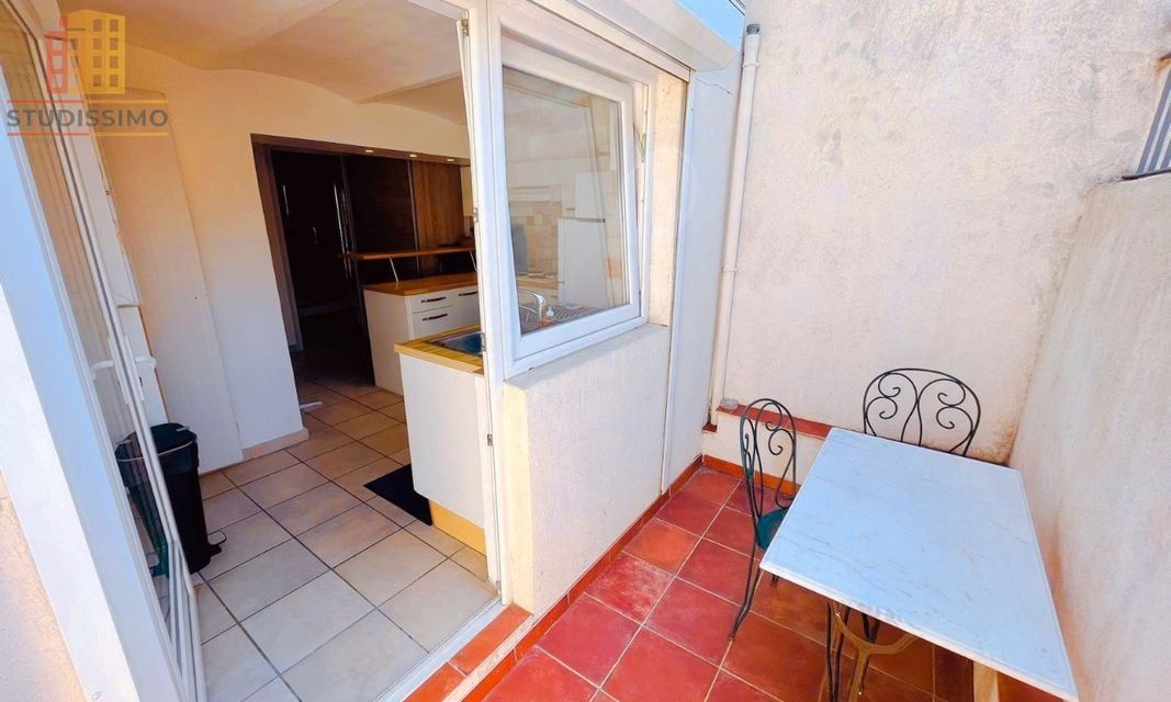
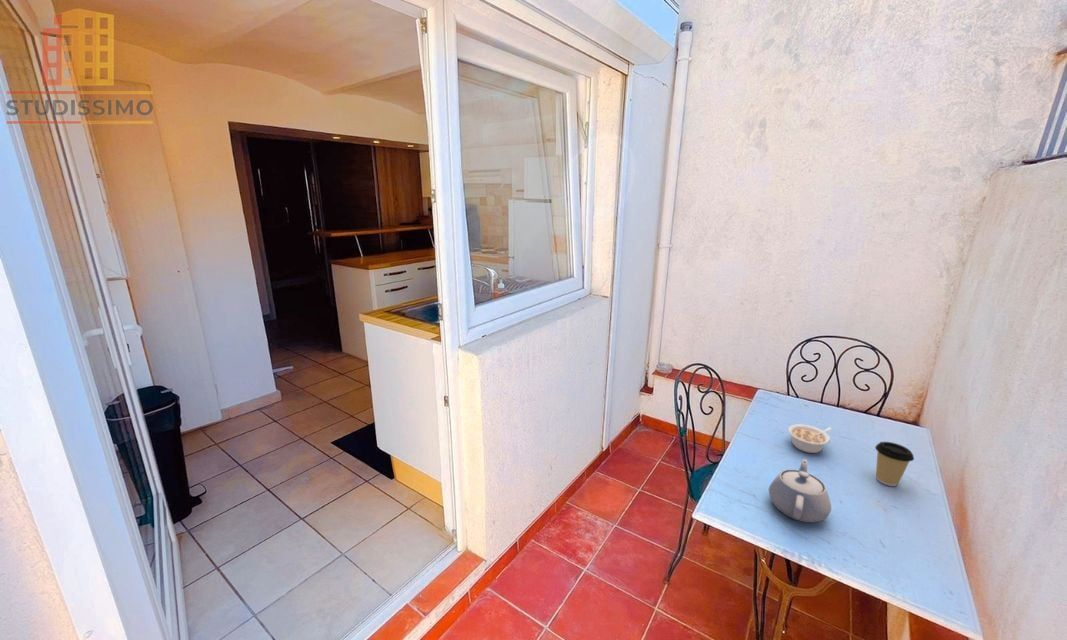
+ teapot [768,458,832,524]
+ coffee cup [874,441,915,487]
+ legume [787,423,833,454]
